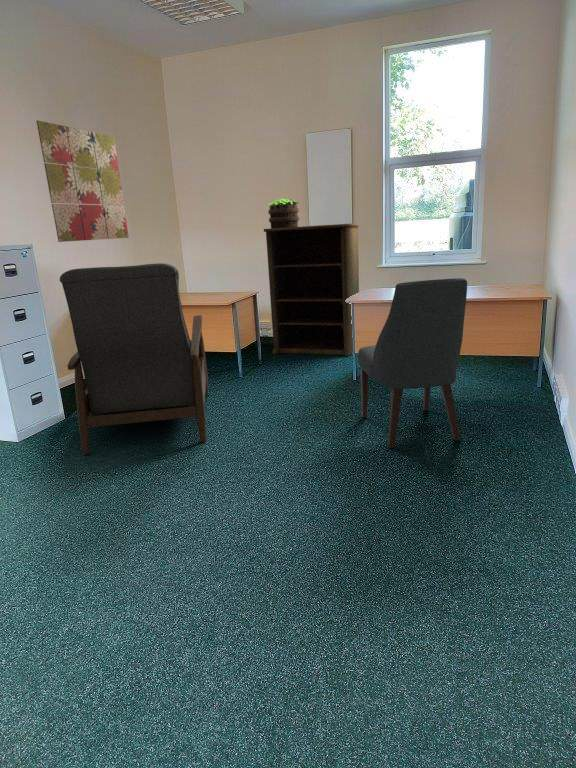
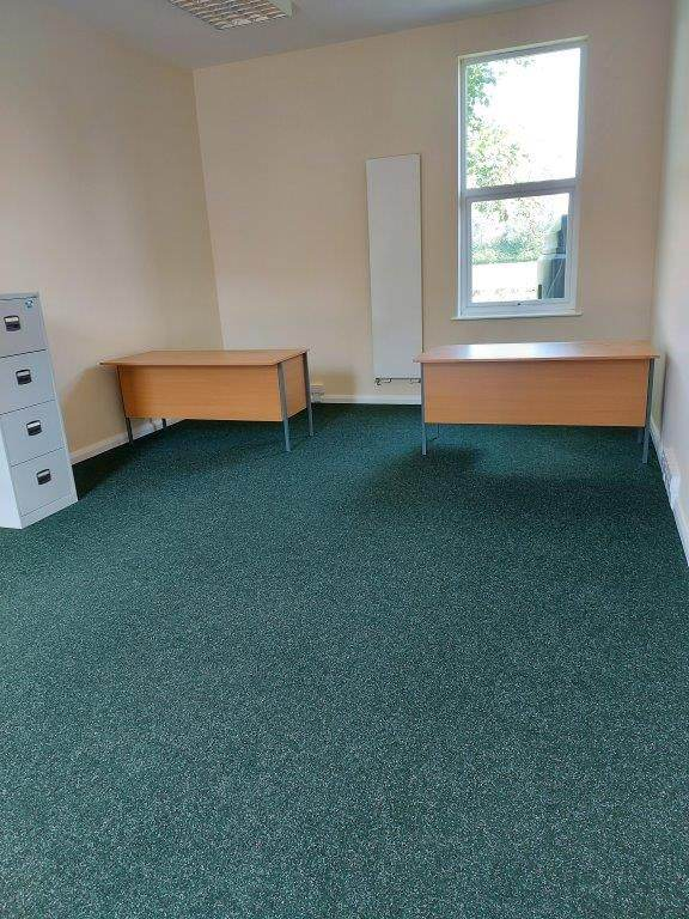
- potted plant [267,198,300,229]
- shelving unit [263,222,360,357]
- chair [357,277,468,449]
- chair [59,262,210,456]
- wall art [36,119,130,243]
